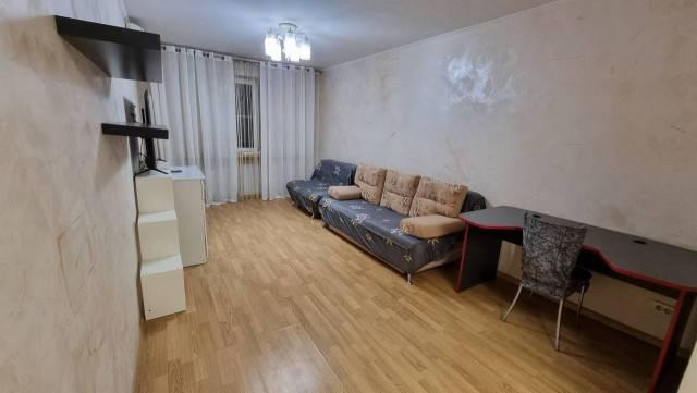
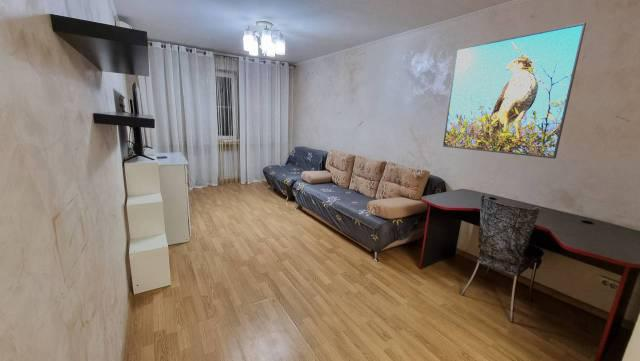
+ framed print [442,22,587,160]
